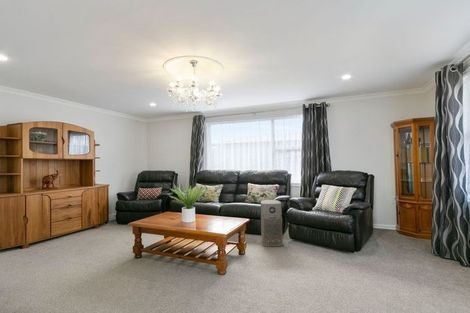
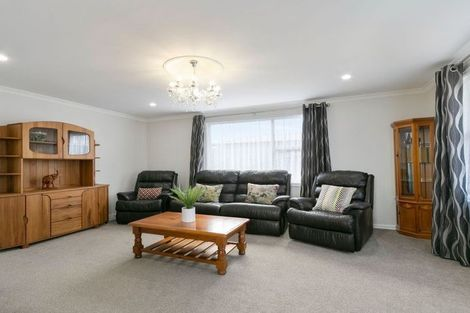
- air purifier [260,199,284,247]
